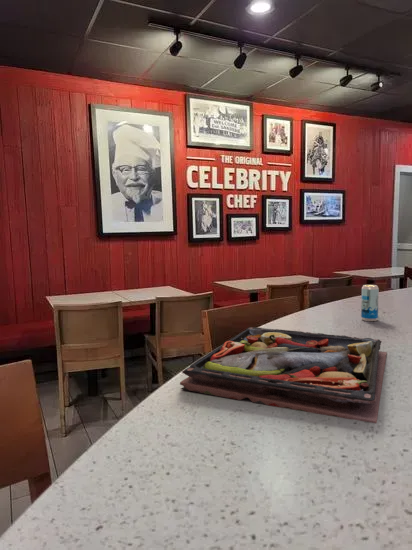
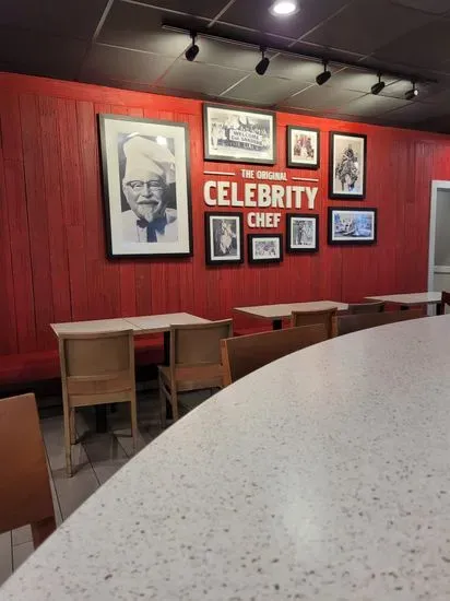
- beverage can [360,284,380,322]
- food tray [179,326,388,424]
